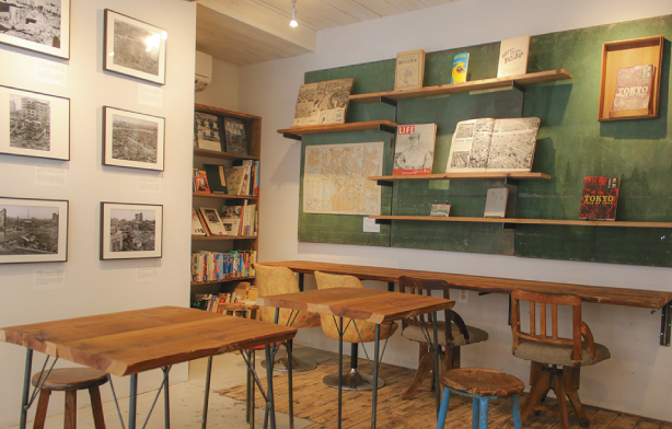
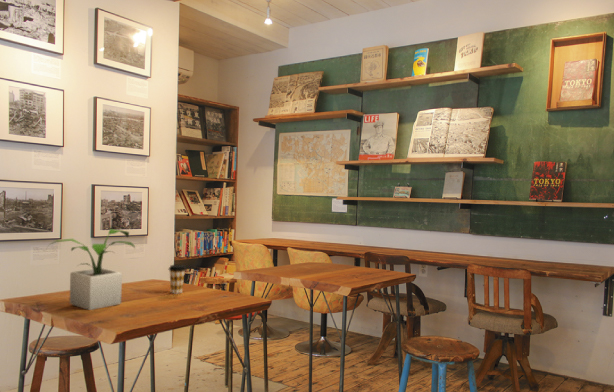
+ potted plant [46,228,136,311]
+ coffee cup [168,264,187,294]
